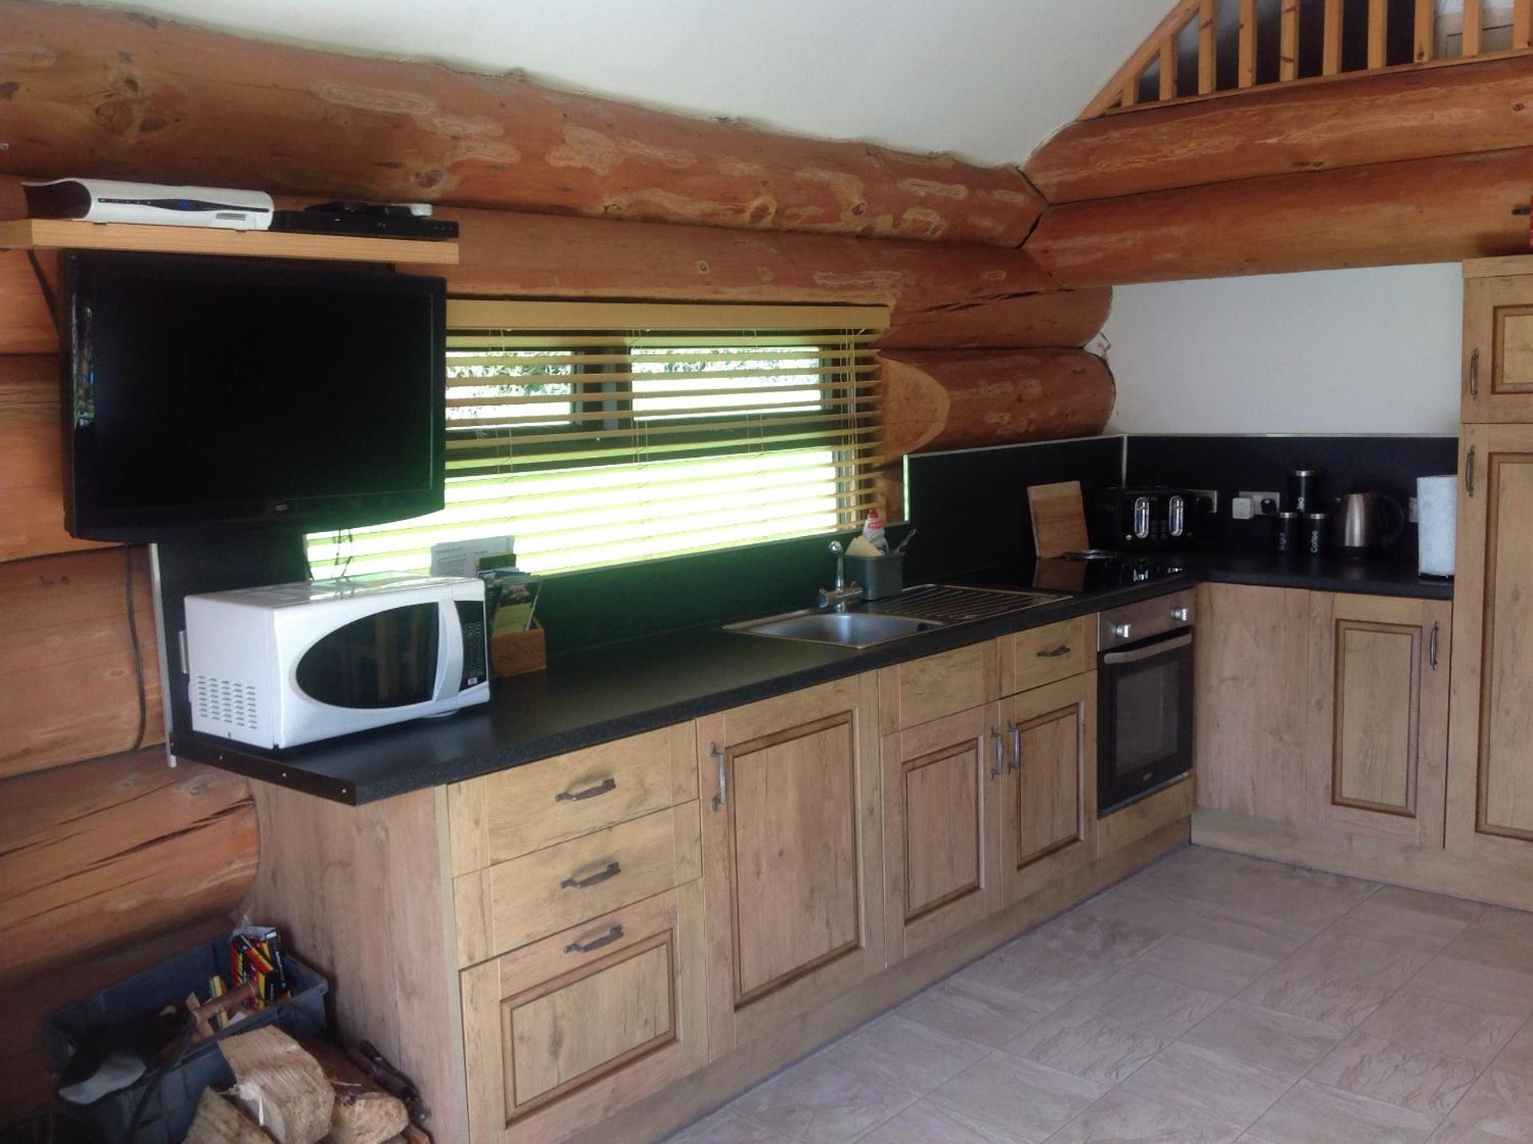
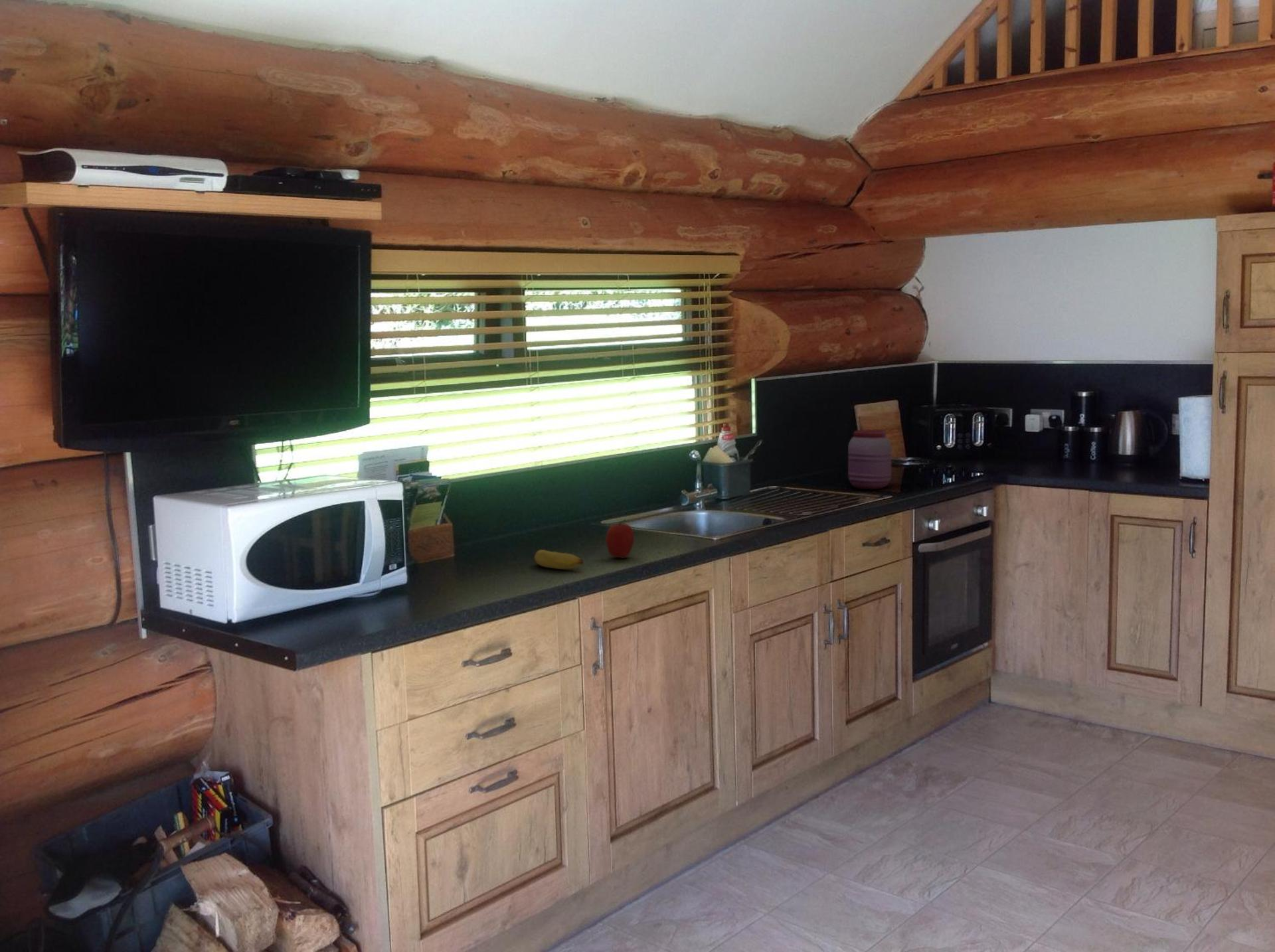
+ fruit [605,518,635,559]
+ jar [847,430,892,490]
+ banana [534,549,584,570]
